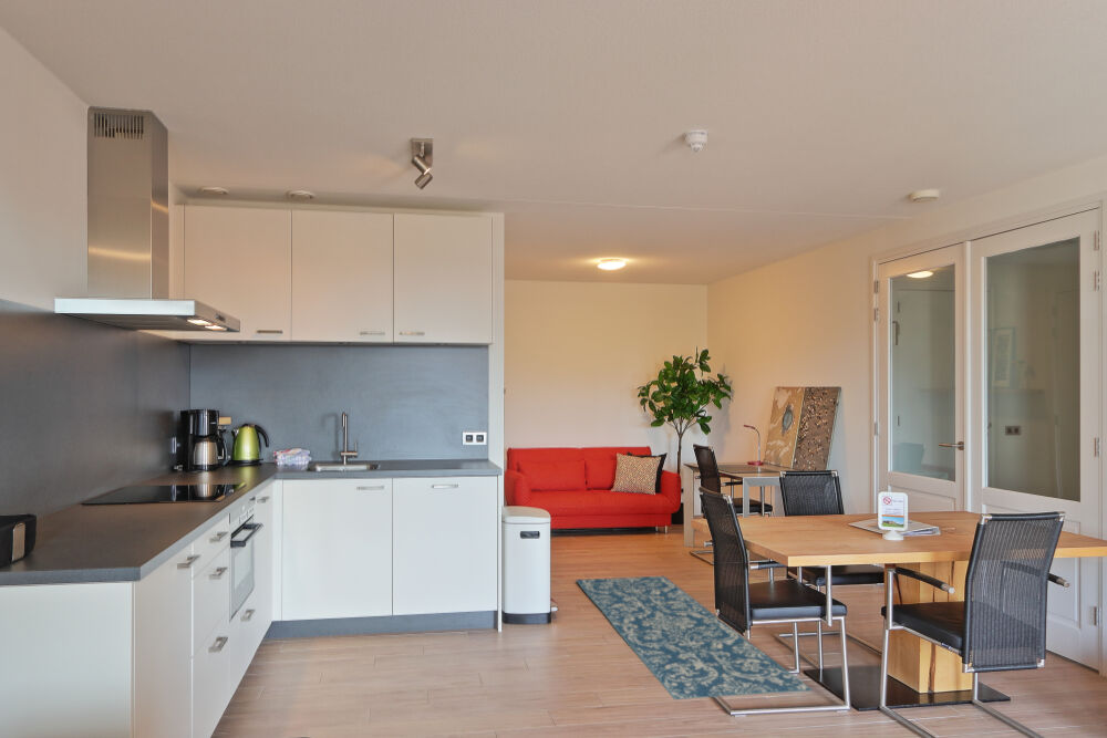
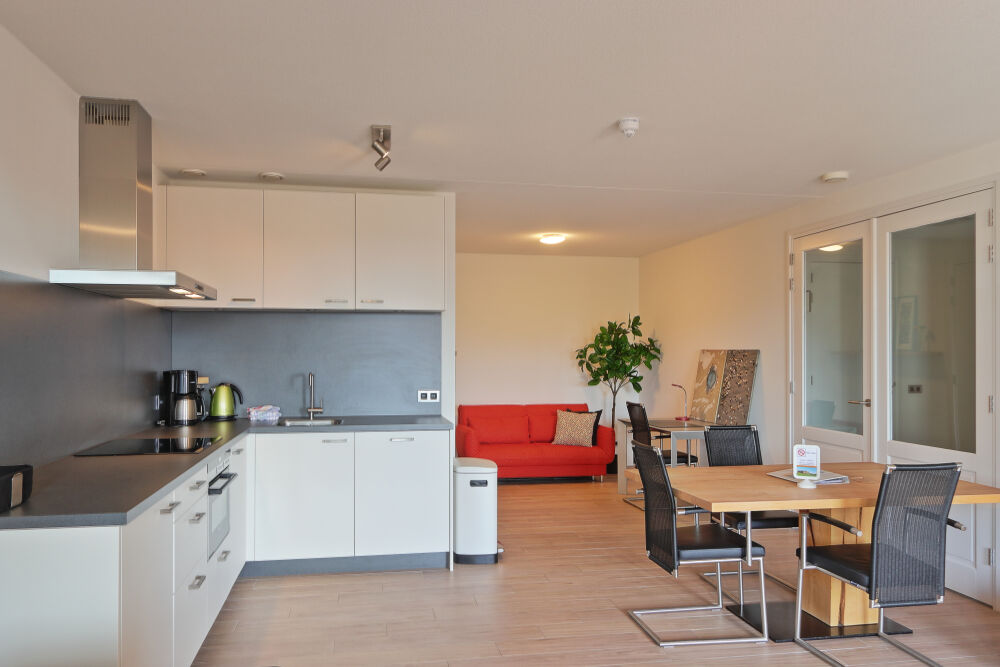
- rug [575,575,814,700]
